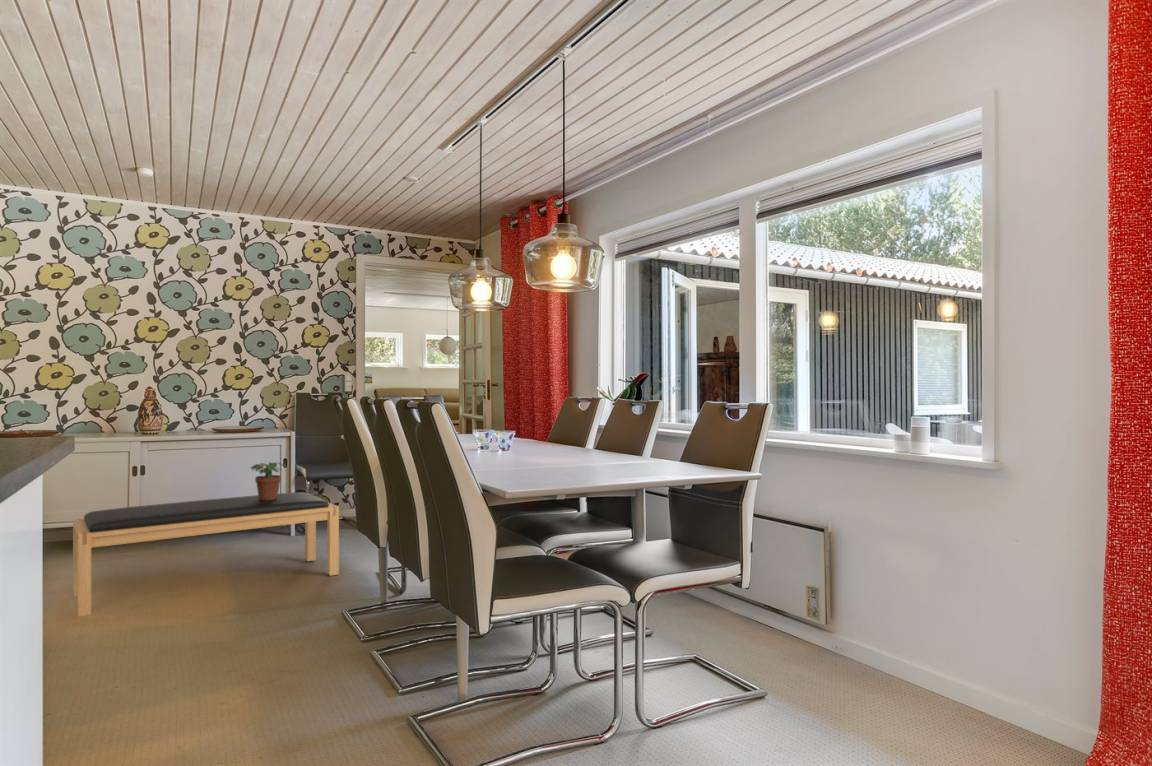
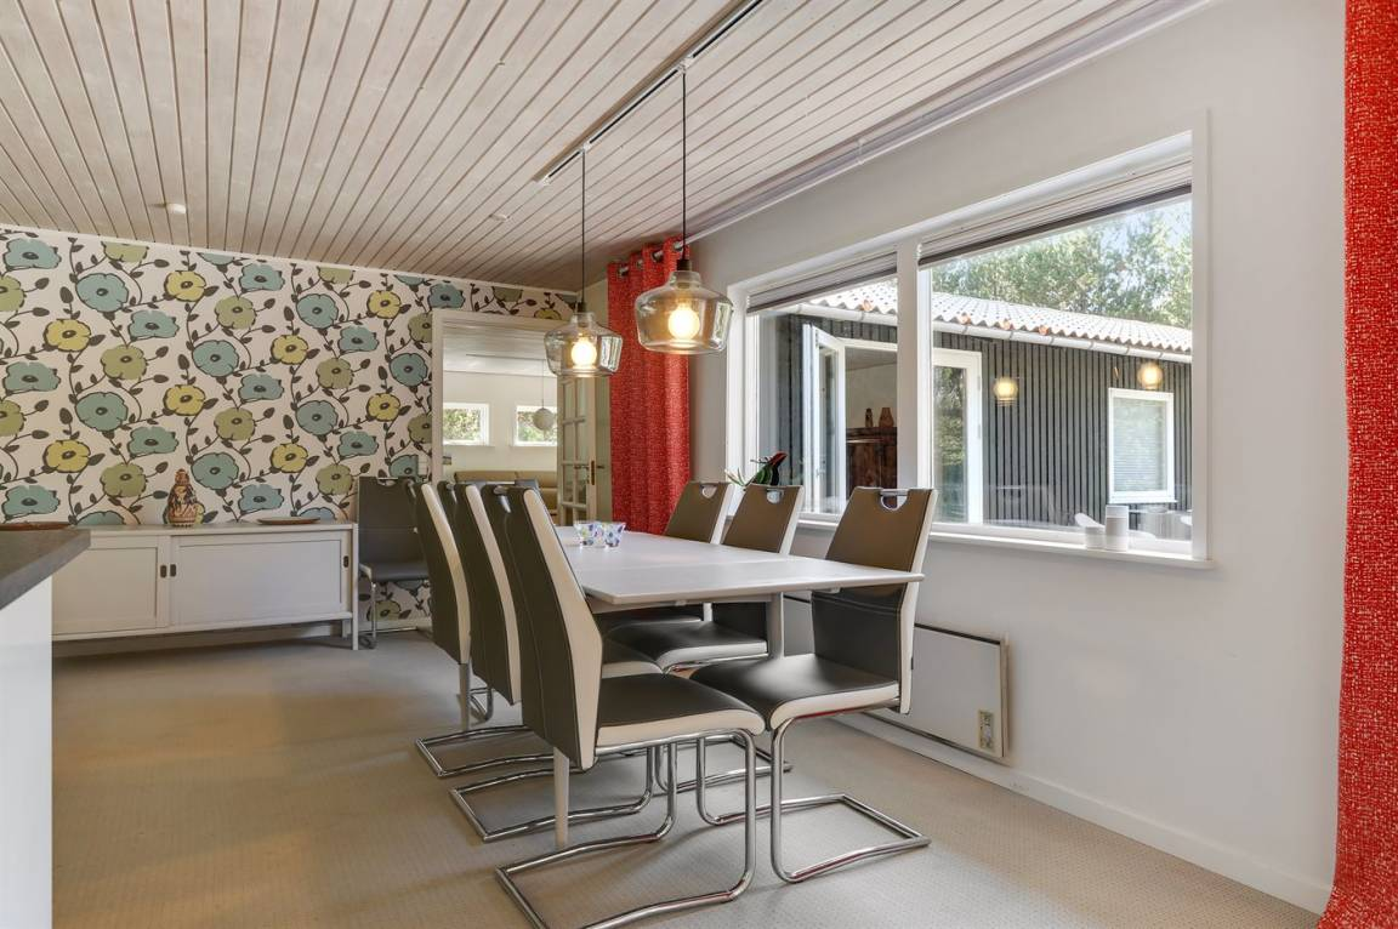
- bench [72,491,340,617]
- potted plant [250,461,288,501]
